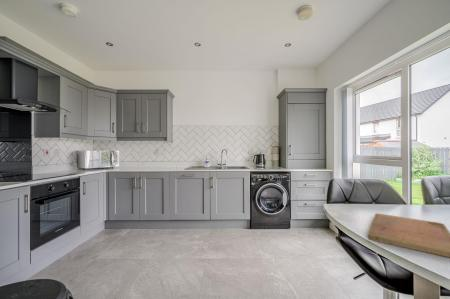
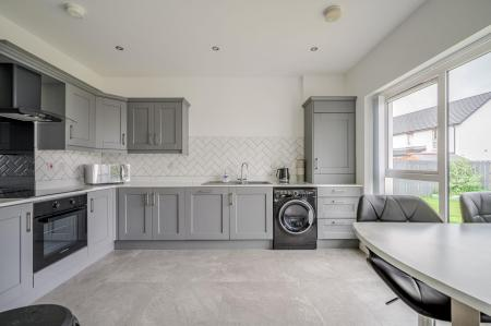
- cutting board [367,212,450,258]
